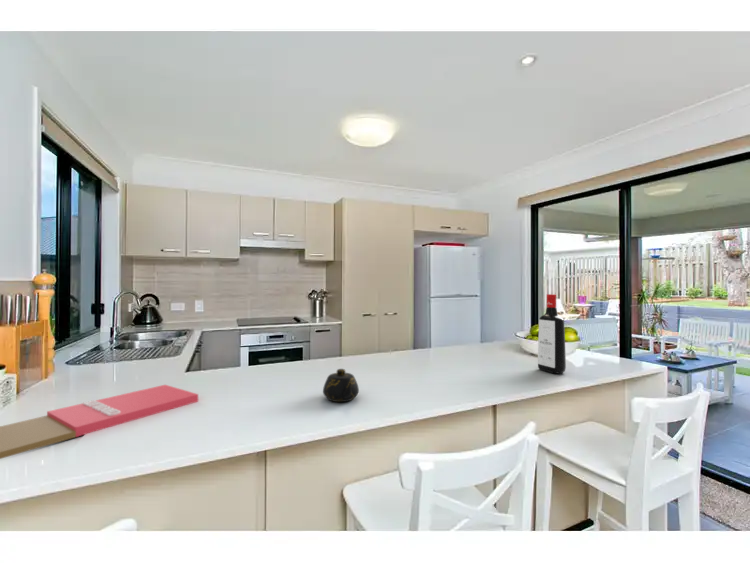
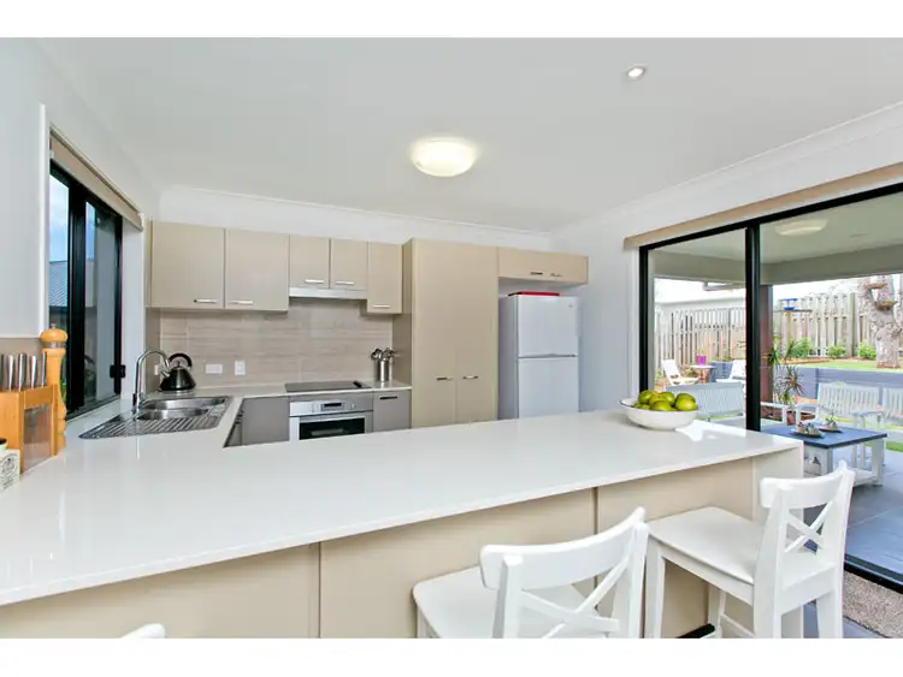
- cutting board [0,384,199,460]
- liquor bottle [537,293,567,374]
- teapot [322,368,360,403]
